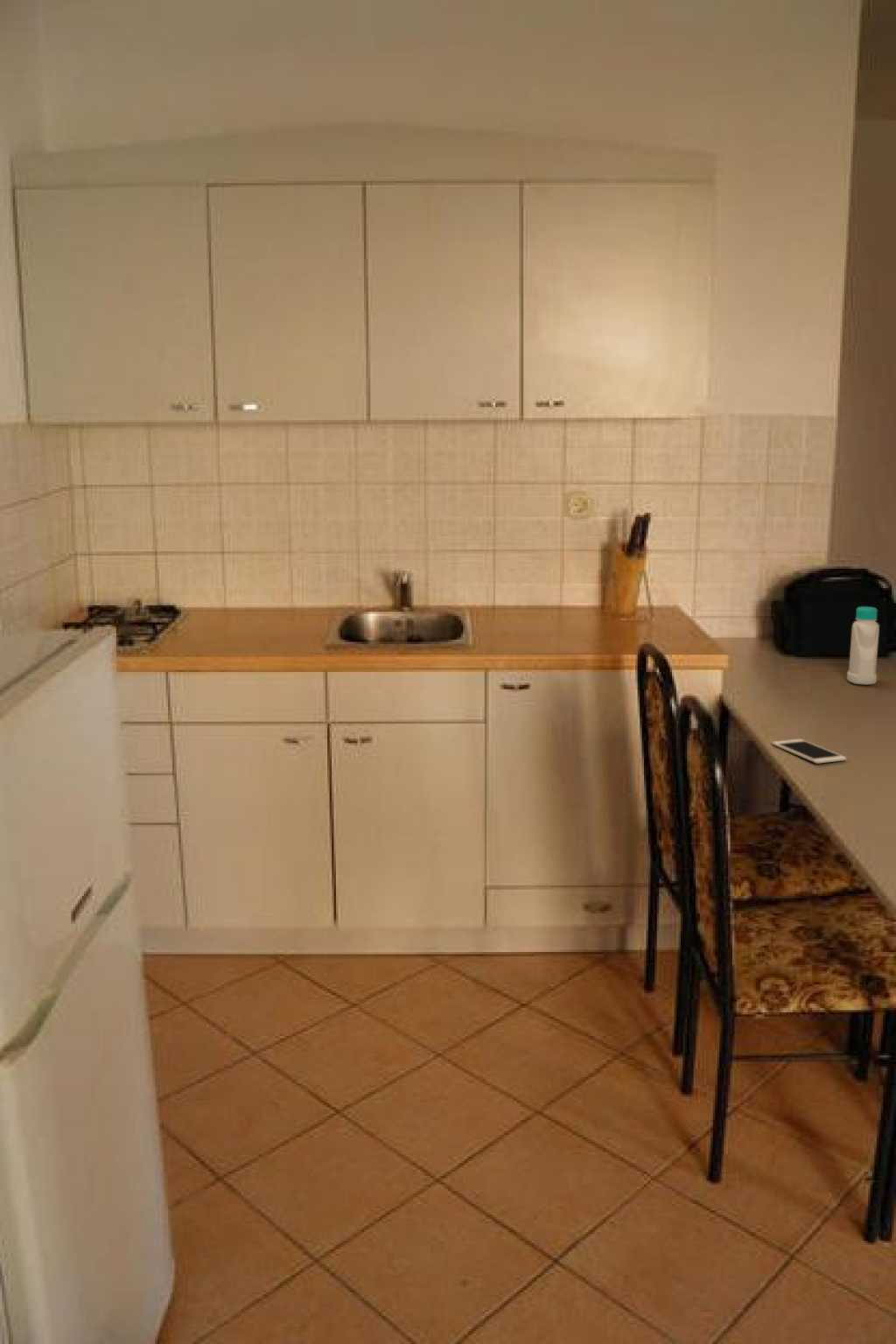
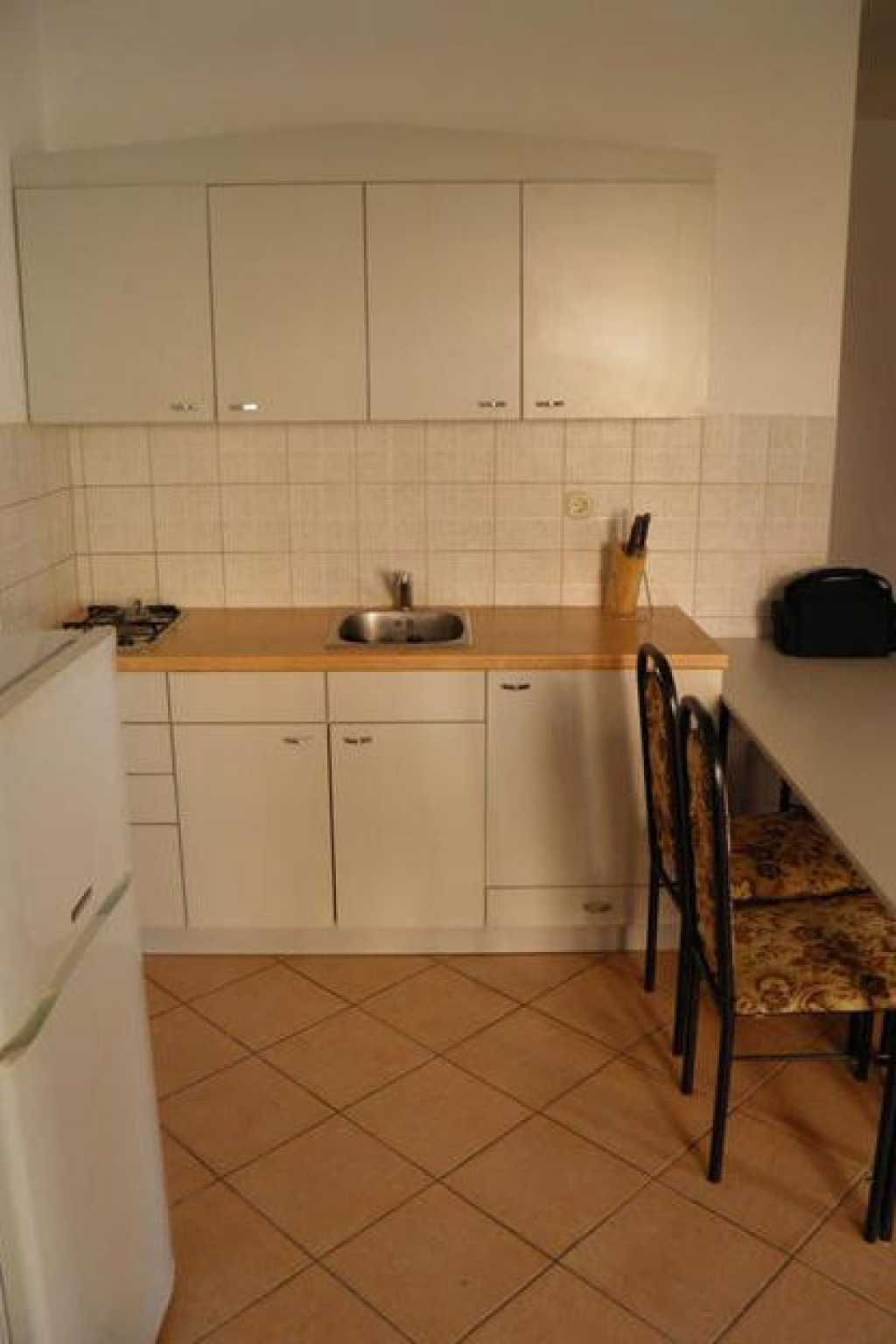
- cell phone [771,739,847,764]
- bottle [846,606,880,685]
